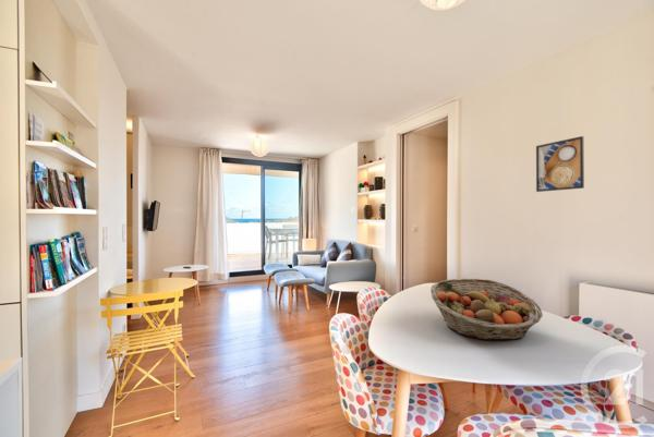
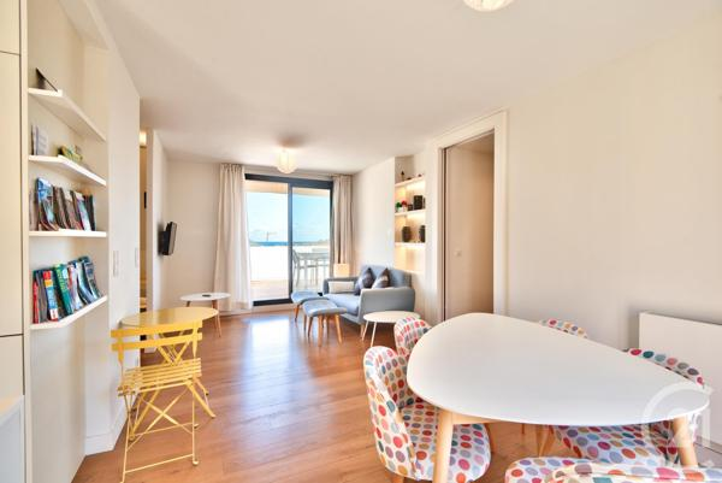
- fruit basket [429,277,544,341]
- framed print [535,135,585,193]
